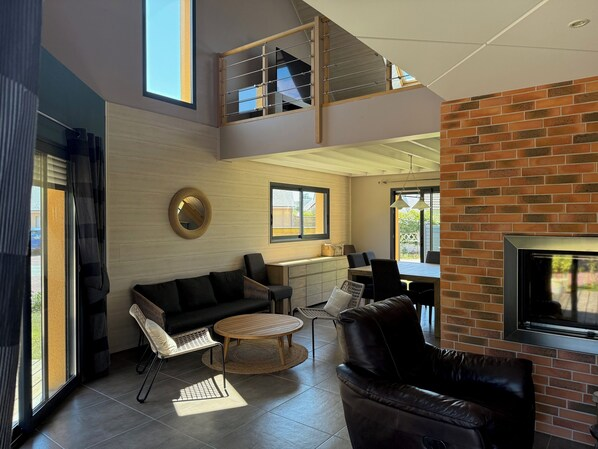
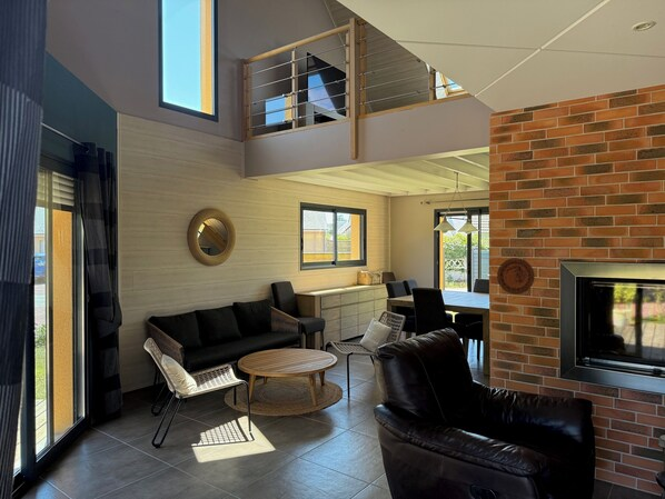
+ decorative plate [496,257,536,296]
